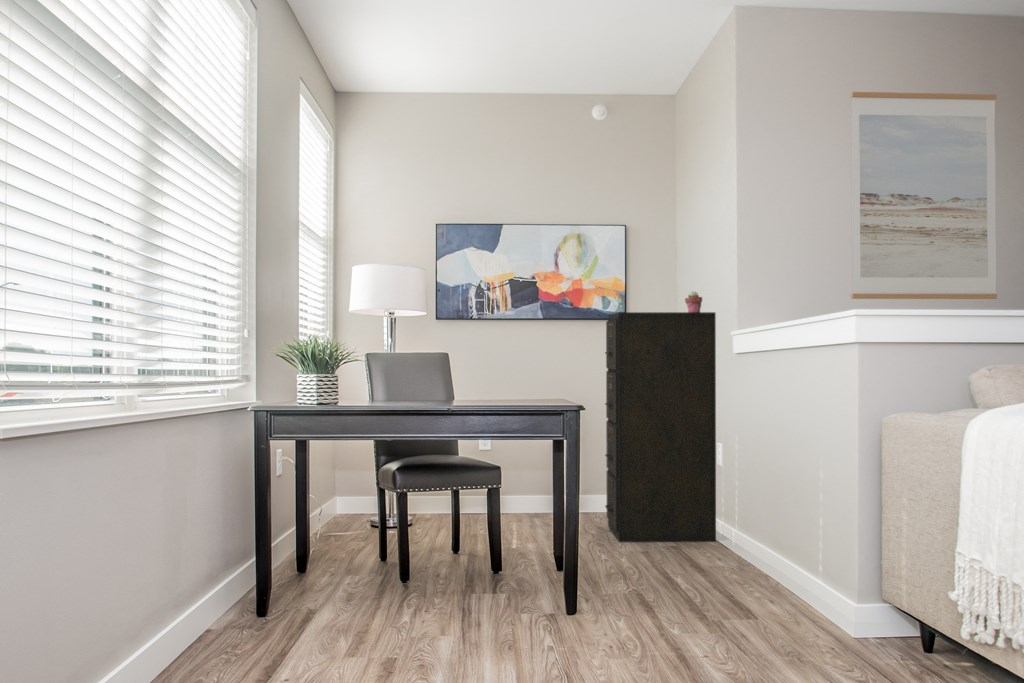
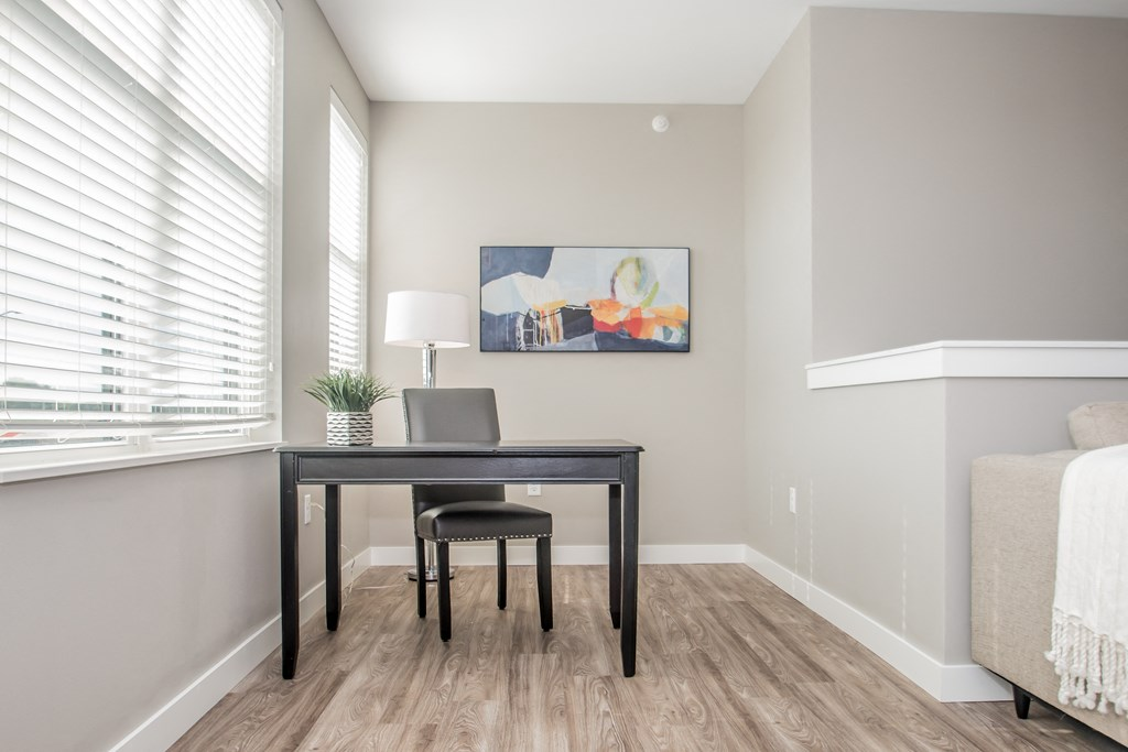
- filing cabinet [604,311,717,543]
- wall art [849,91,998,300]
- potted succulent [684,290,703,312]
